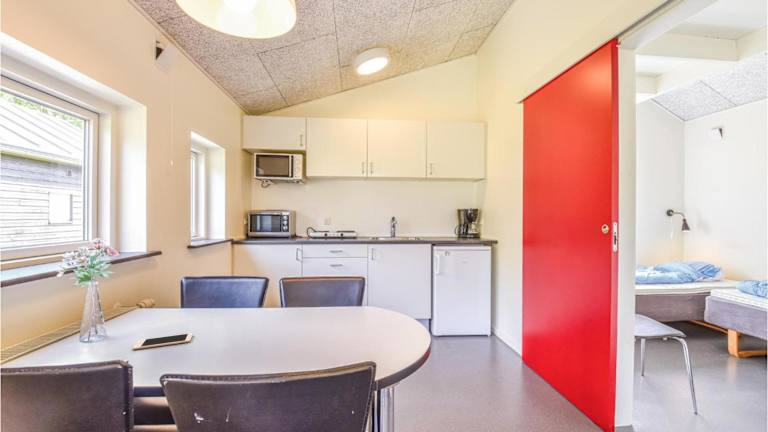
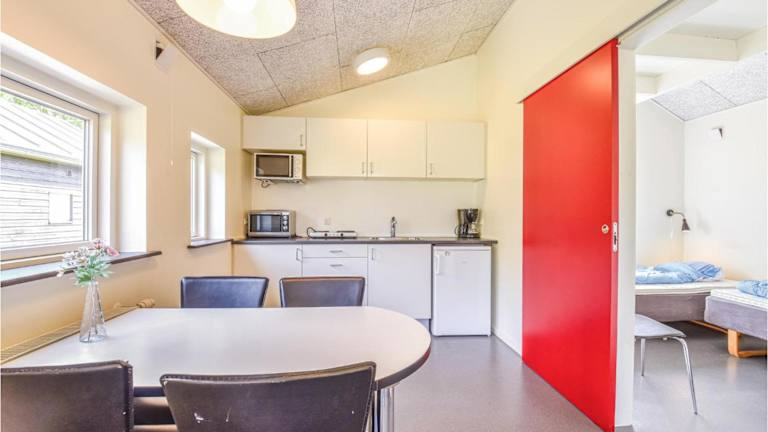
- cell phone [132,332,194,351]
